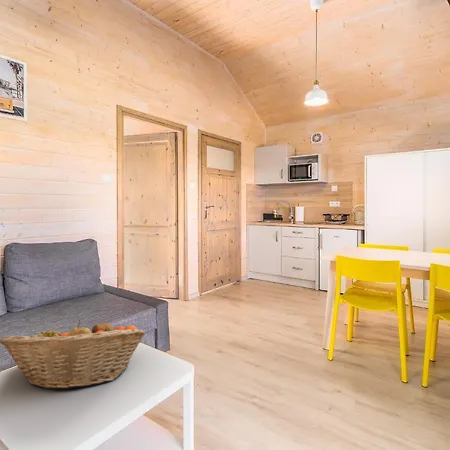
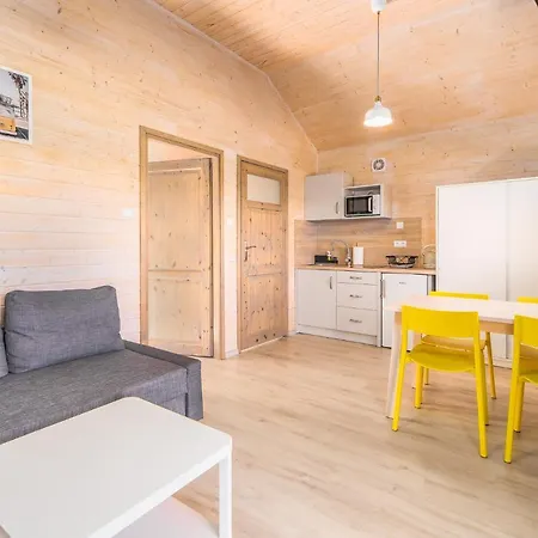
- fruit basket [0,319,147,390]
